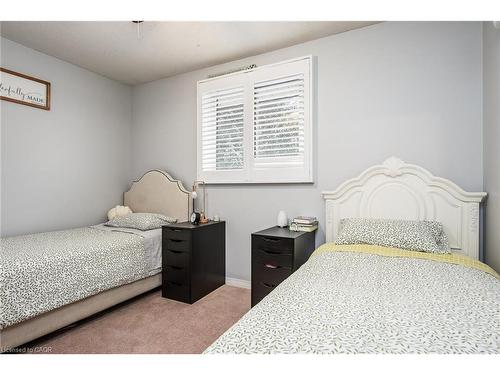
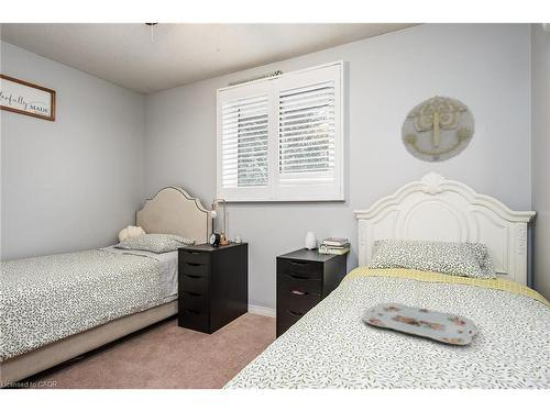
+ wall decoration [400,94,475,164]
+ serving tray [362,301,479,346]
